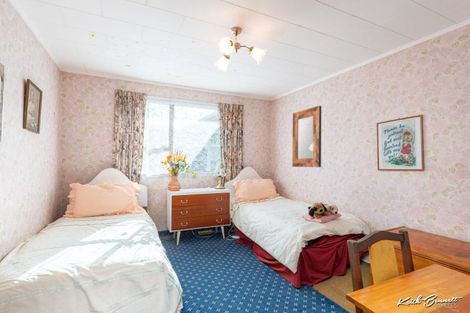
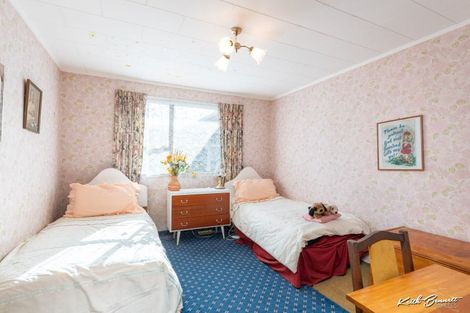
- home mirror [291,105,322,168]
